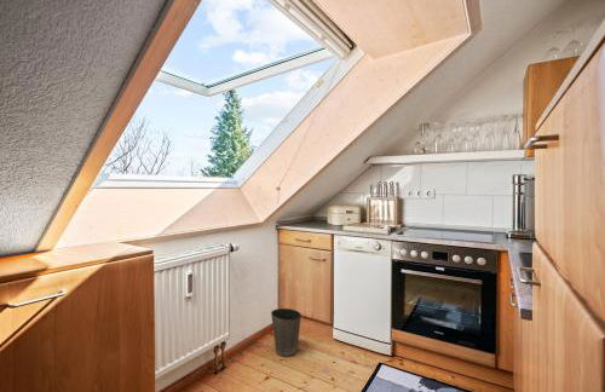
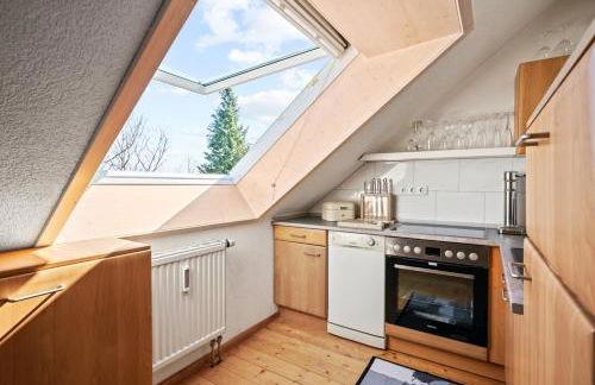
- waste basket [270,307,302,357]
